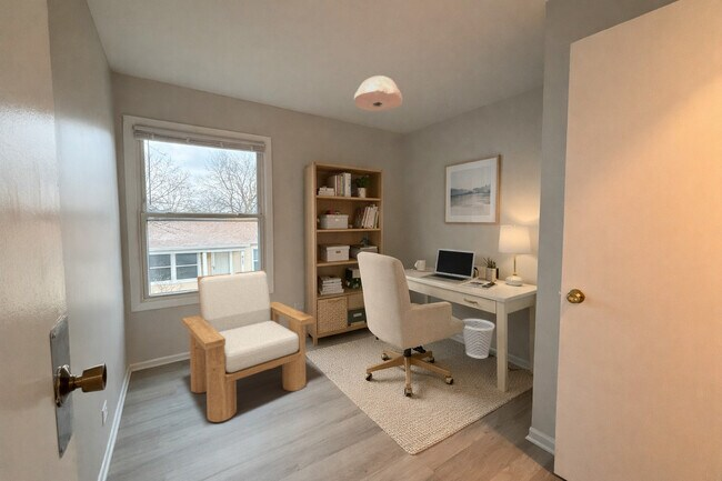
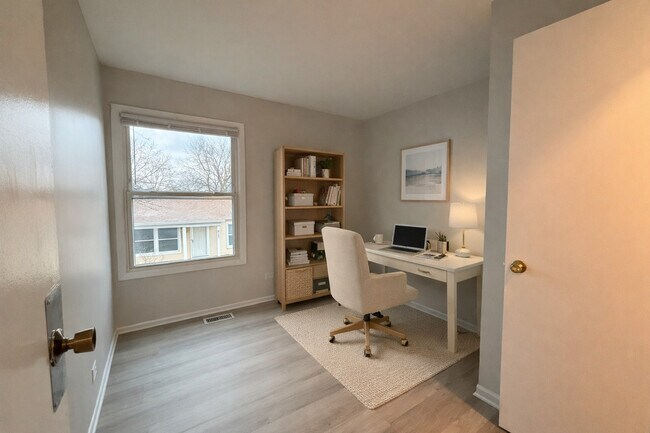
- ceiling light [353,74,403,112]
- wastebasket [461,318,495,360]
- armchair [181,269,315,423]
